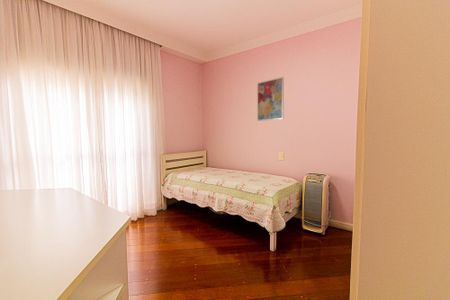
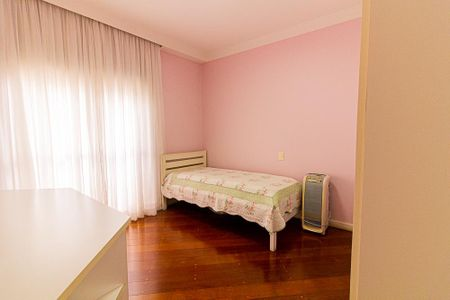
- wall art [256,76,285,122]
